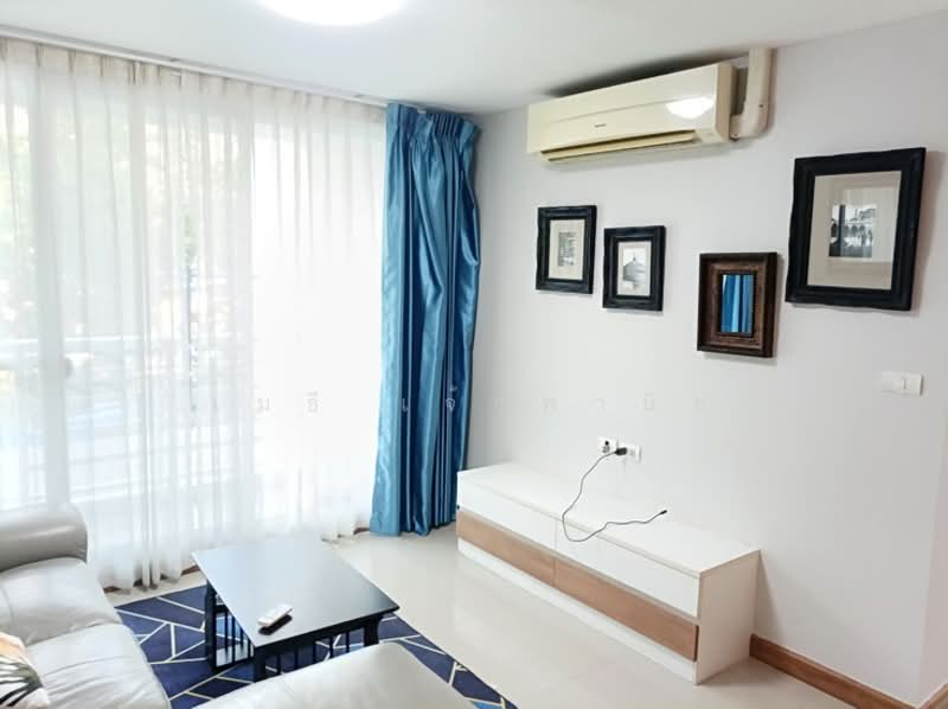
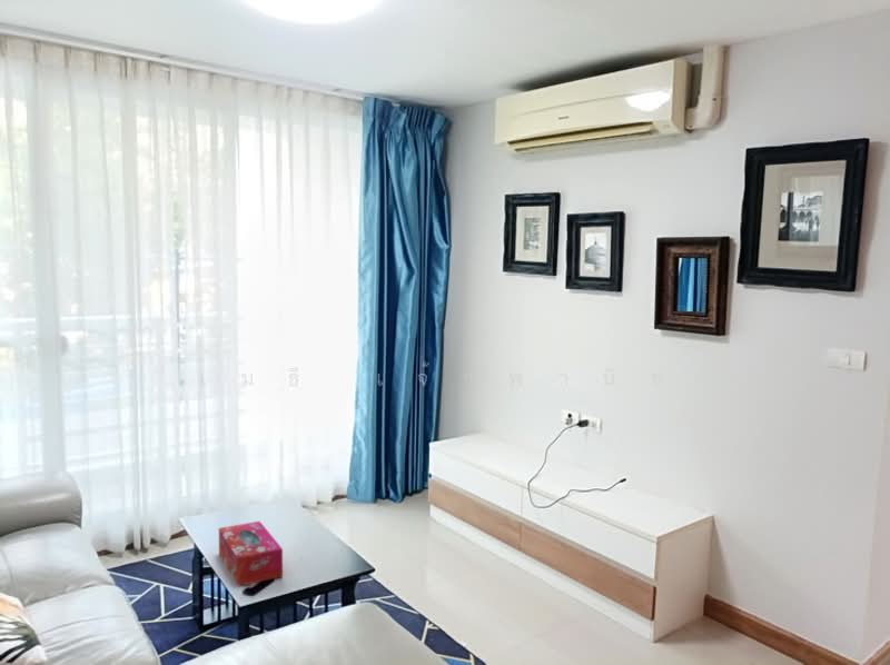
+ tissue box [218,520,284,587]
